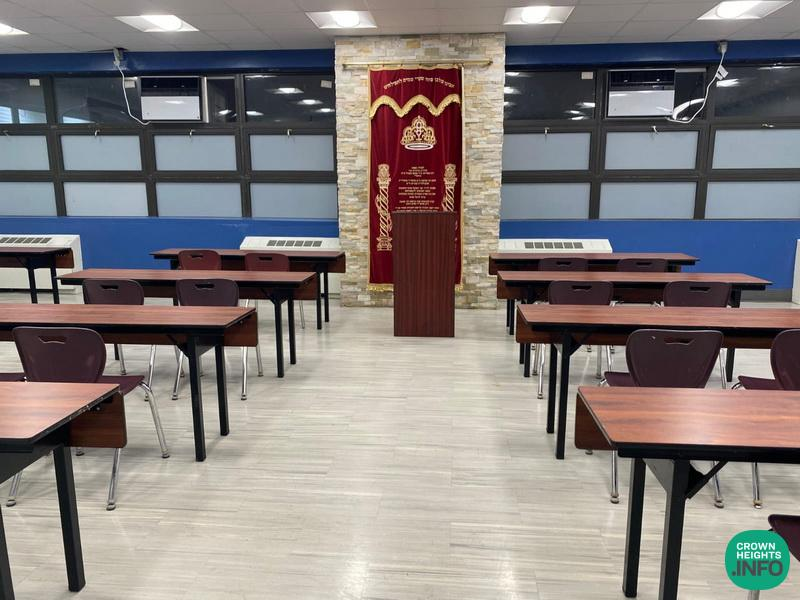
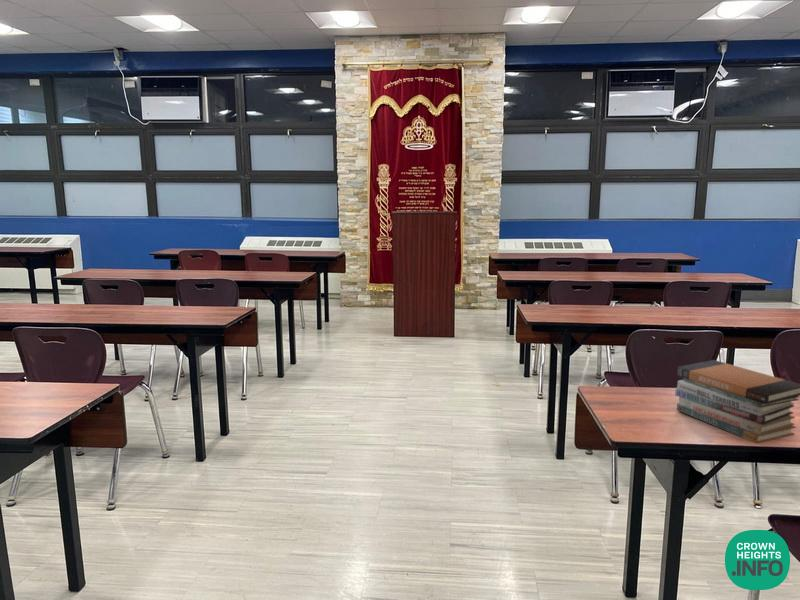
+ book stack [674,359,800,444]
